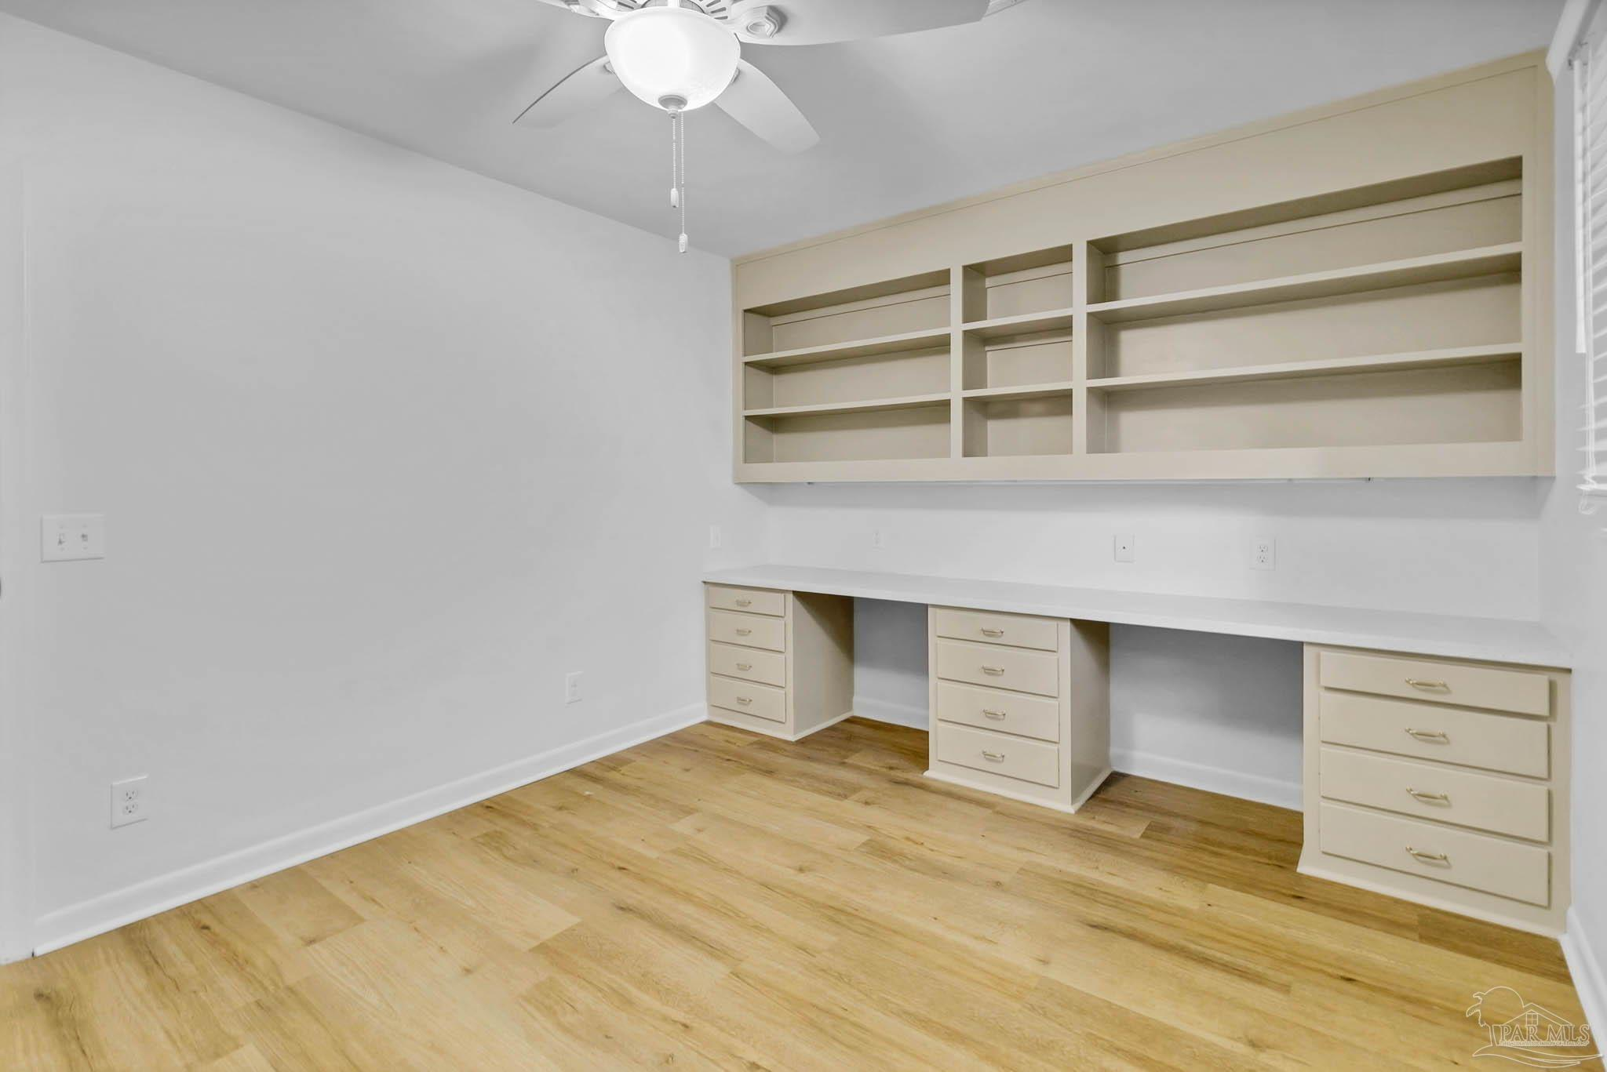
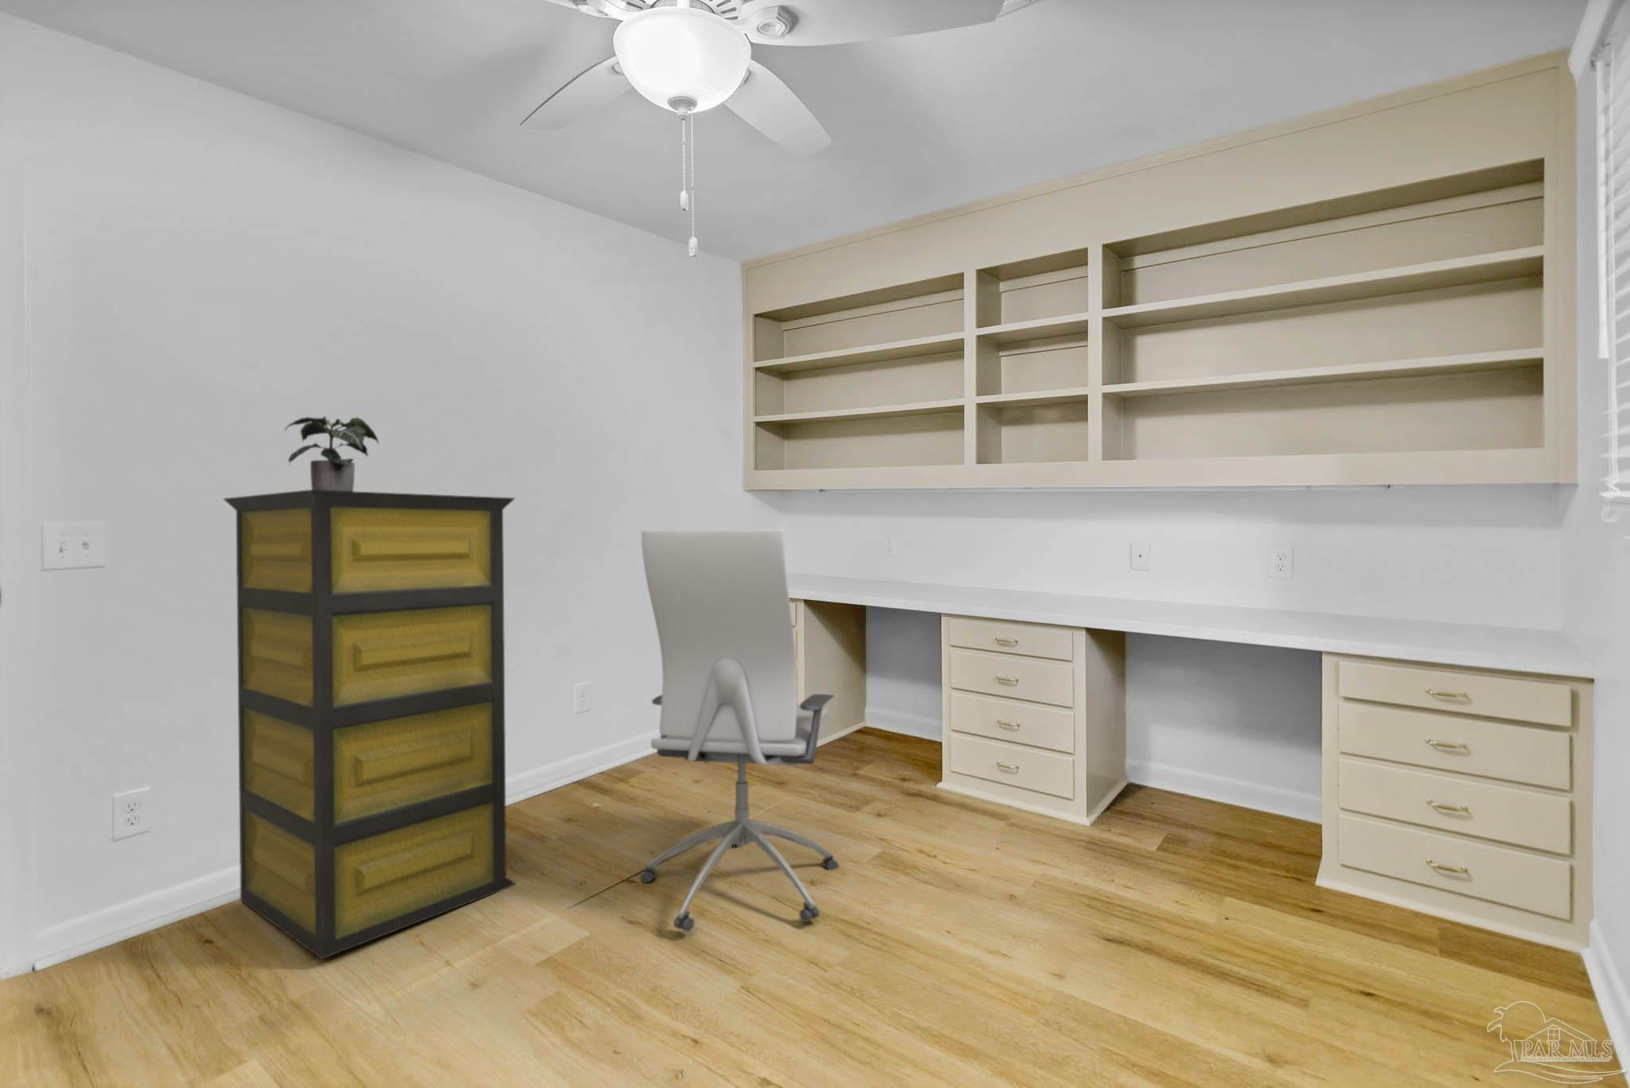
+ office chair [640,528,839,933]
+ bookshelf [222,488,517,959]
+ potted plant [284,415,380,491]
